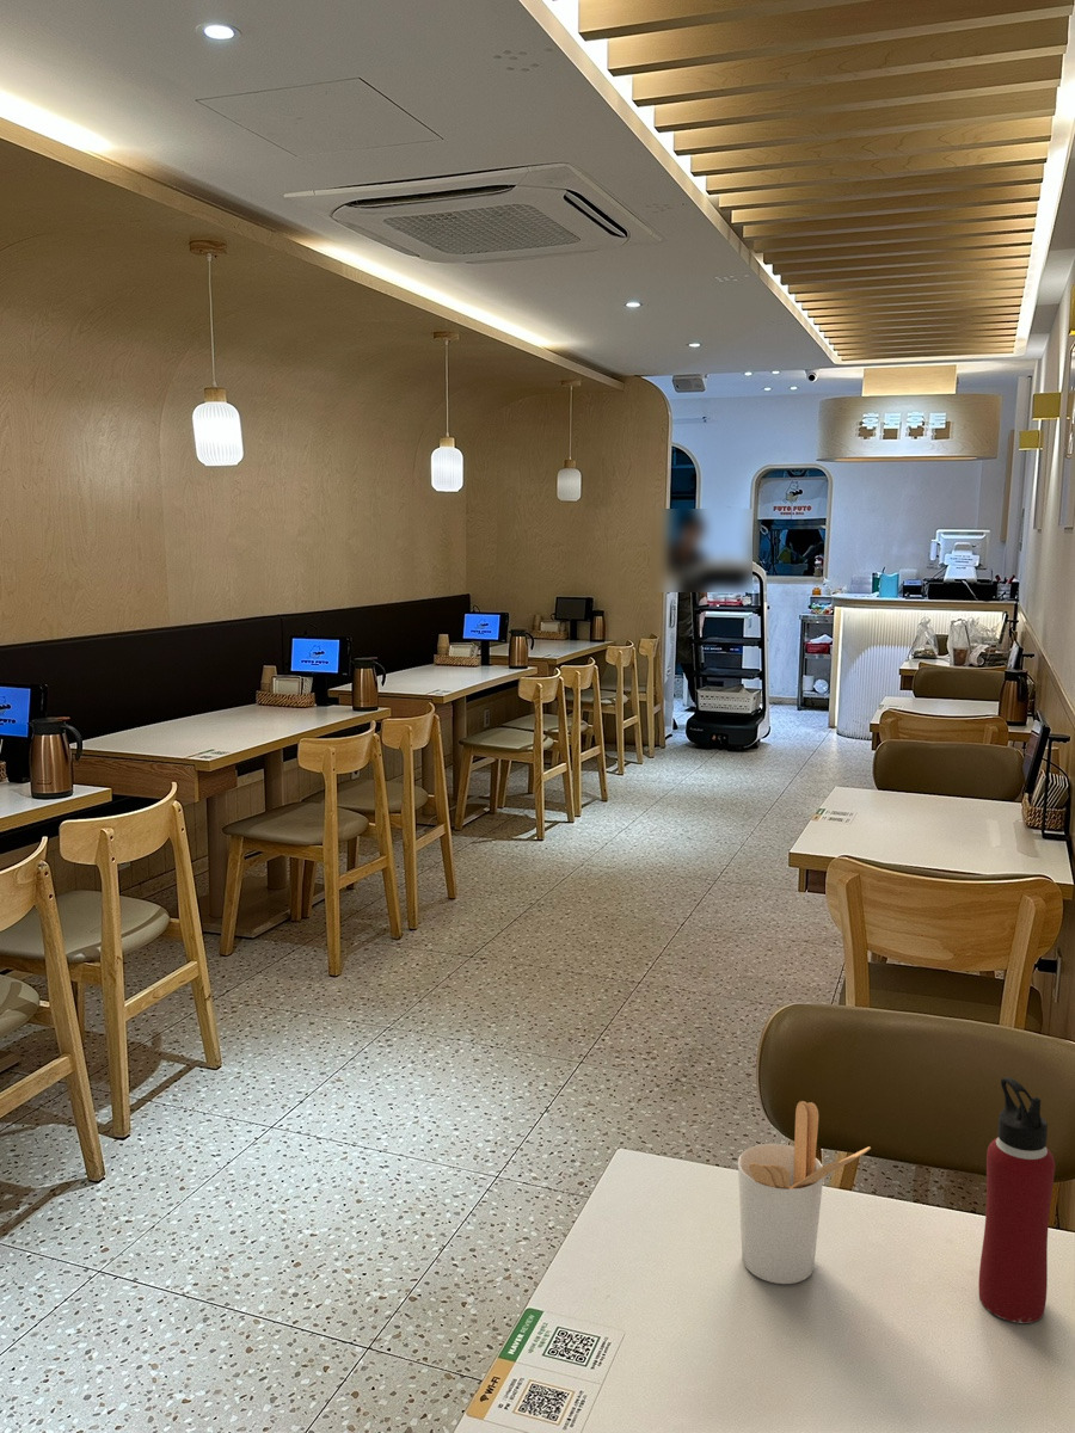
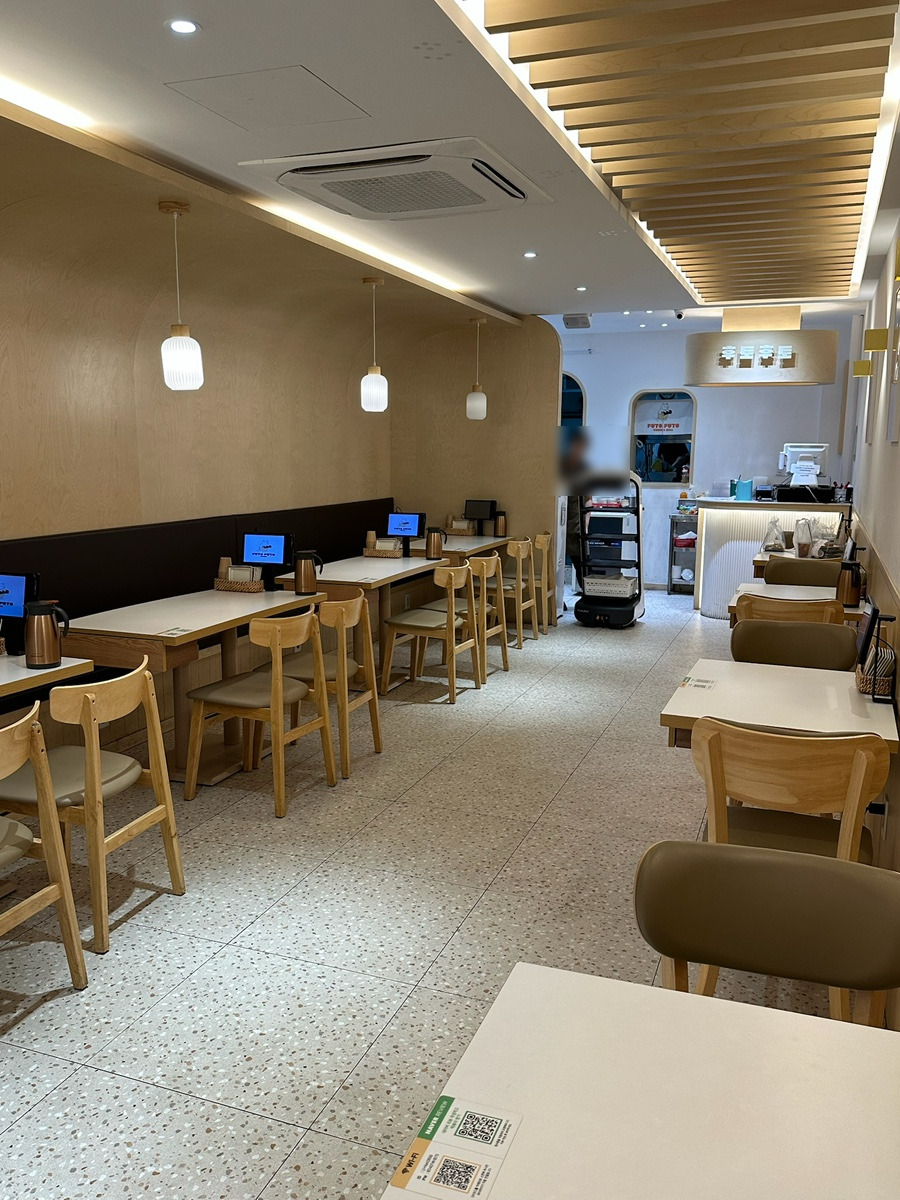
- water bottle [978,1076,1056,1324]
- utensil holder [737,1100,872,1285]
